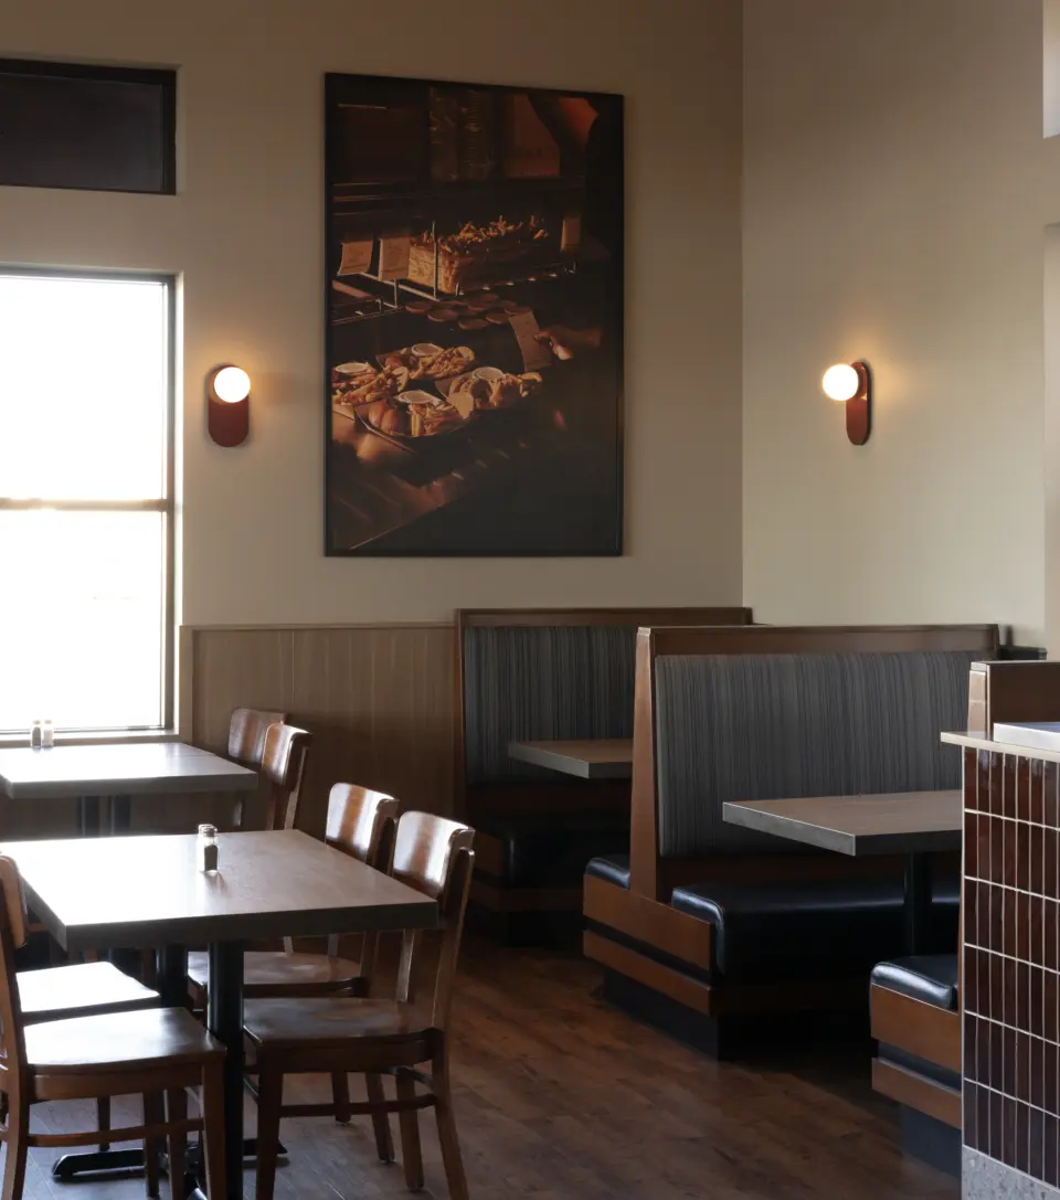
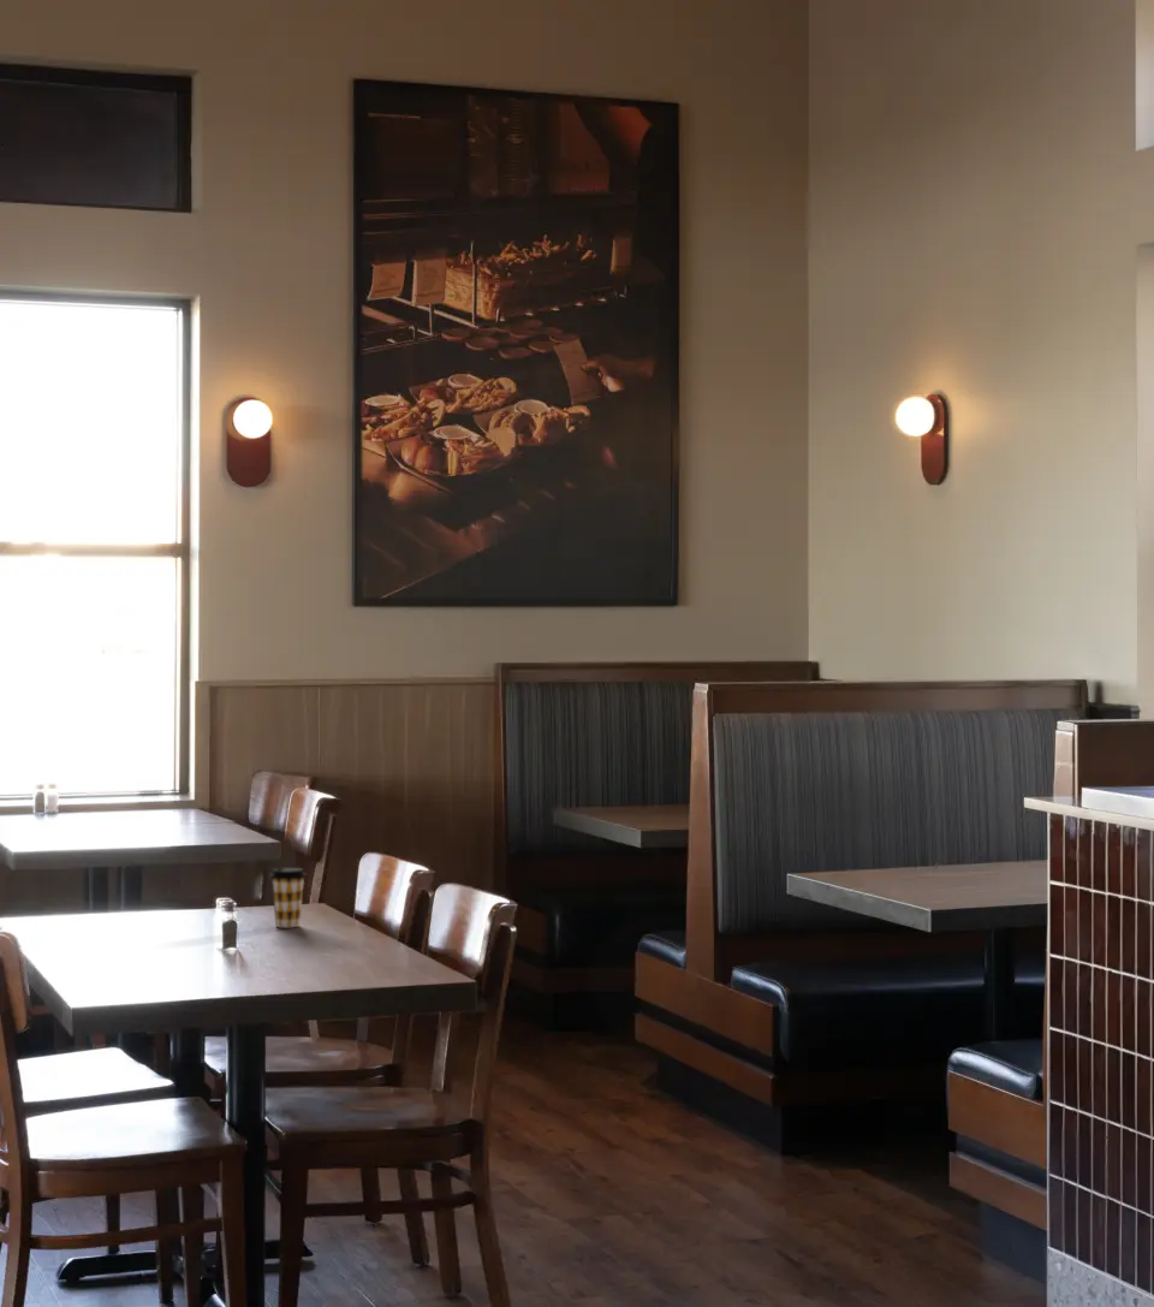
+ coffee cup [268,867,308,928]
